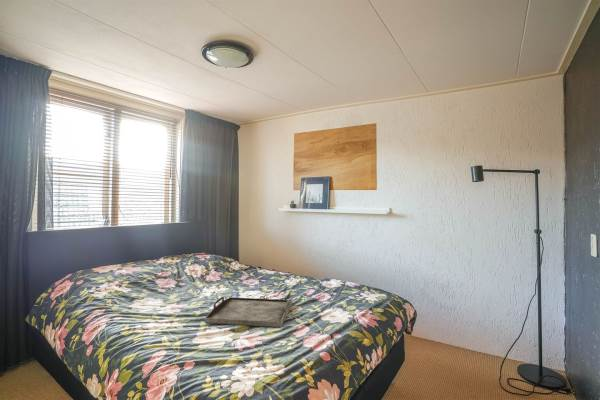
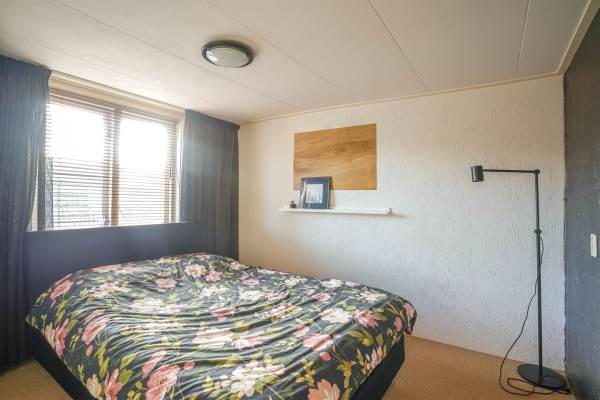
- serving tray [204,296,294,328]
